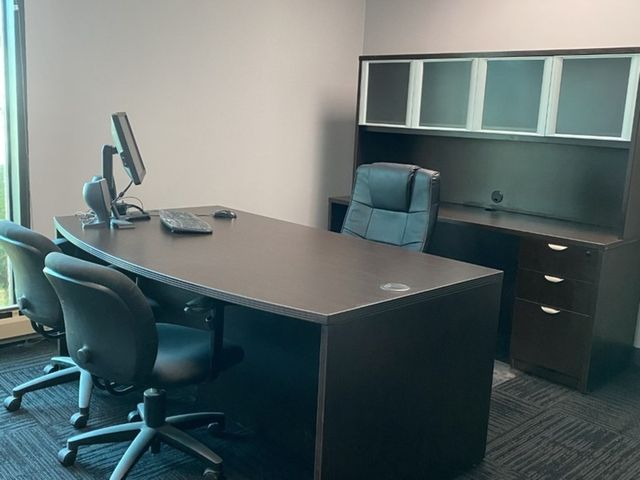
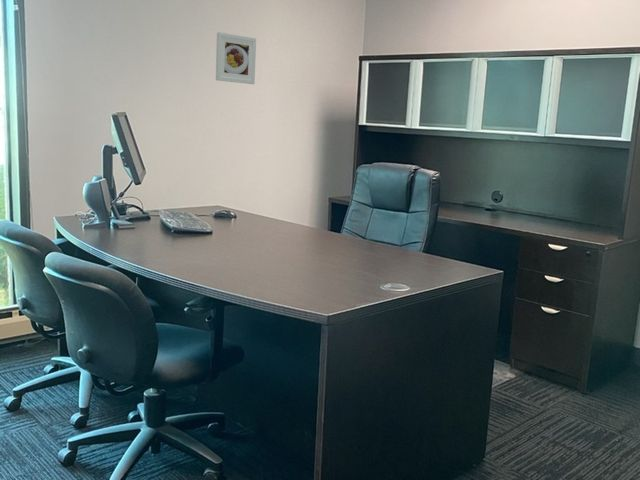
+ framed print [215,31,257,85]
